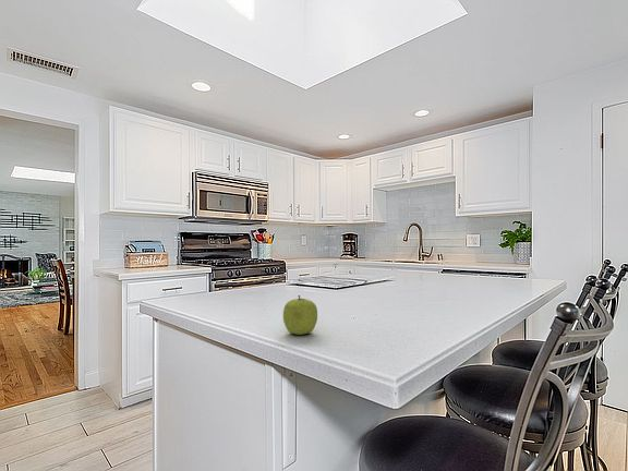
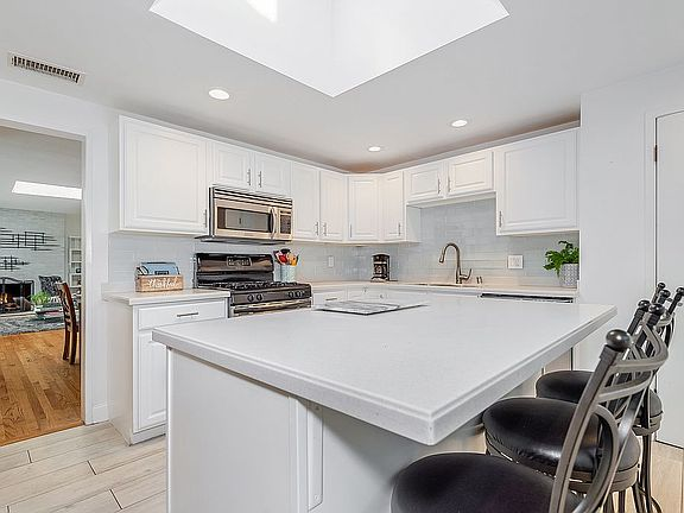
- fruit [282,294,318,336]
